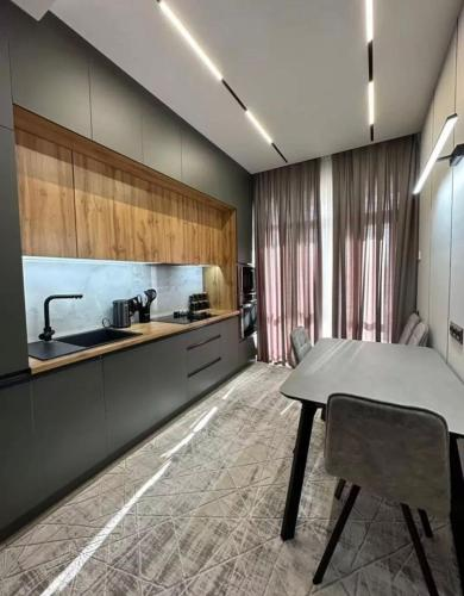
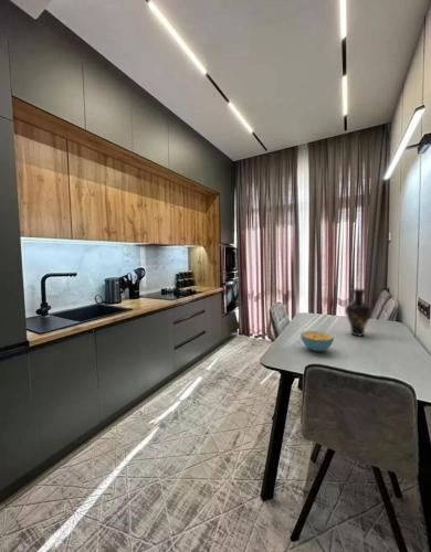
+ cereal bowl [299,330,335,352]
+ vase [344,288,374,337]
